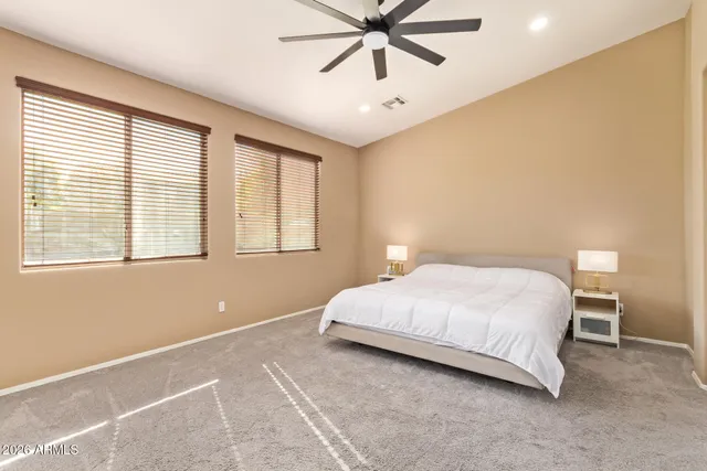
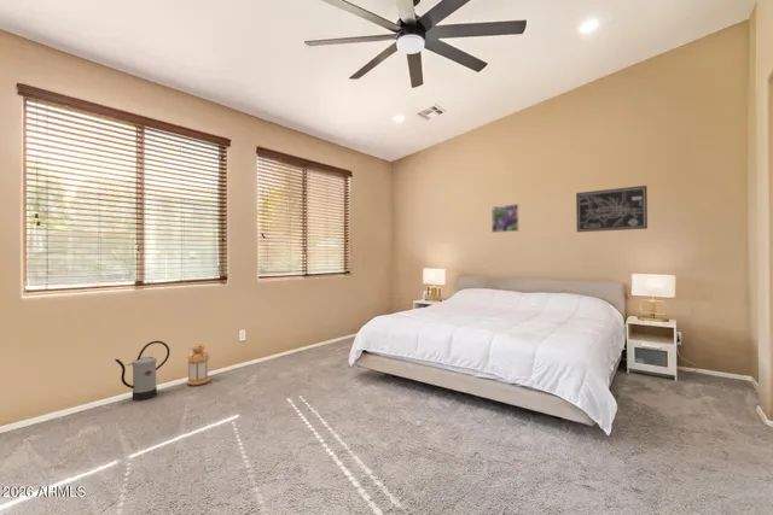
+ lantern [185,344,211,386]
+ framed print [490,203,521,234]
+ wall art [575,185,649,233]
+ watering can [114,340,170,402]
